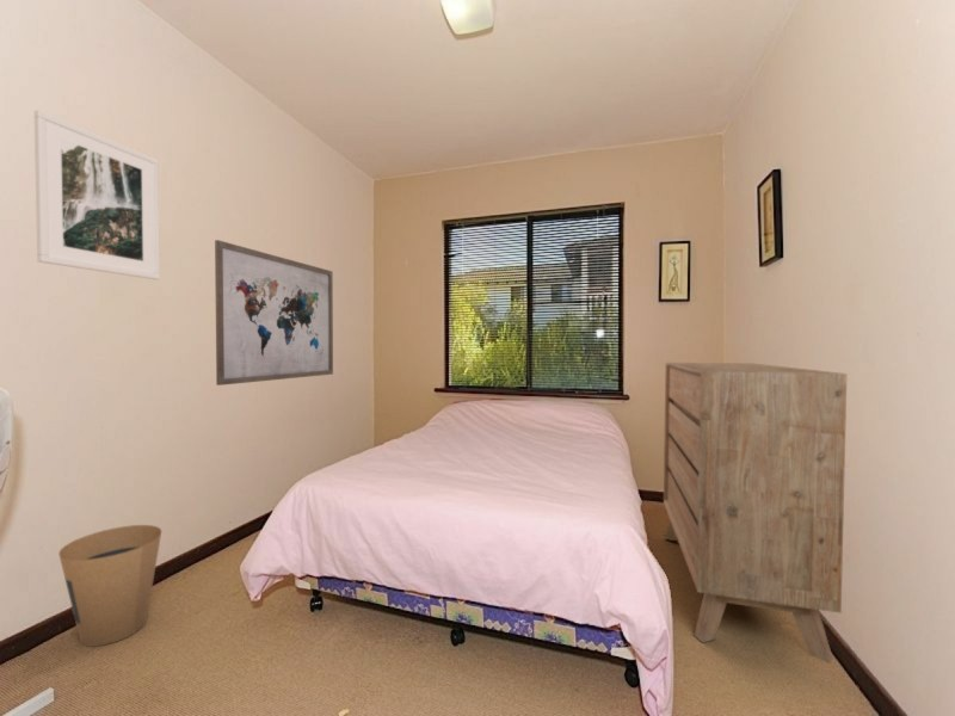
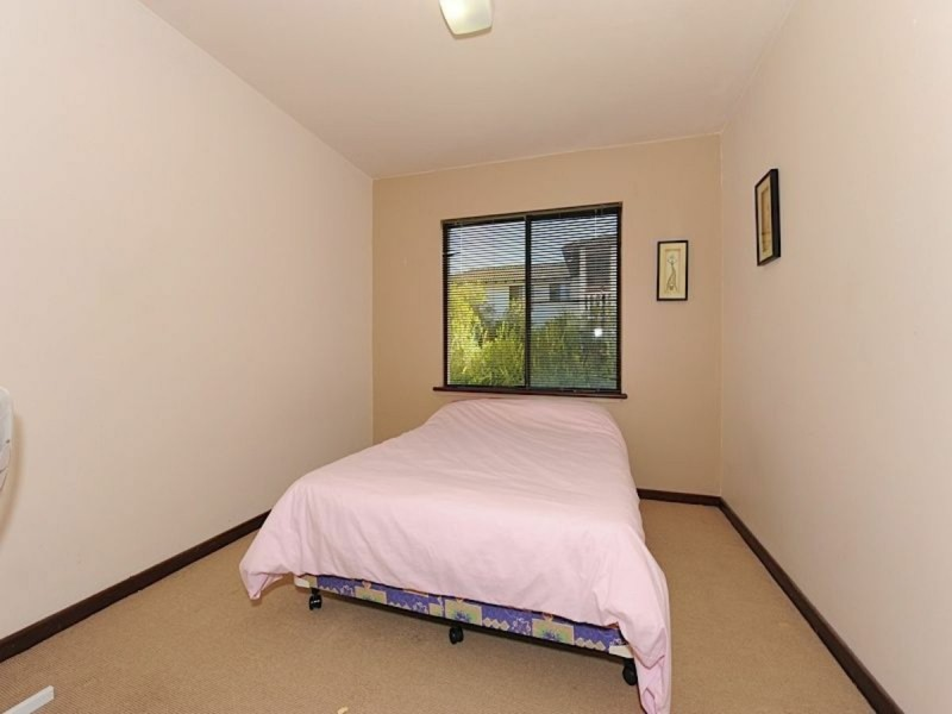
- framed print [33,109,161,280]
- wall art [214,239,334,387]
- dresser [663,362,848,665]
- trash can [57,524,162,648]
